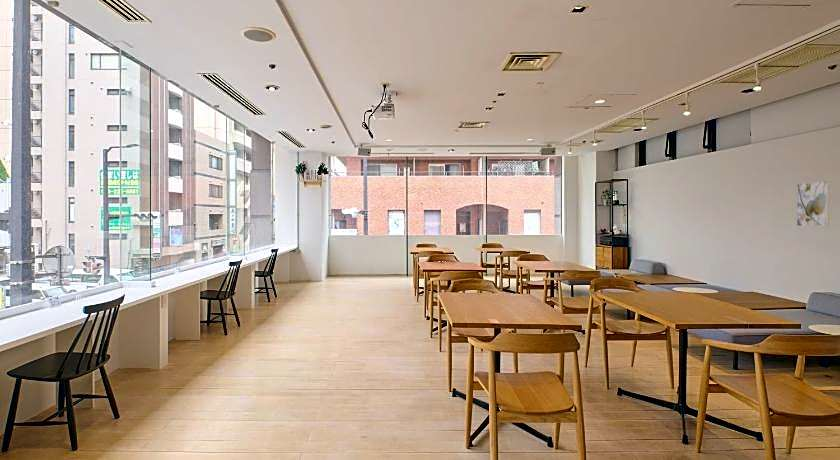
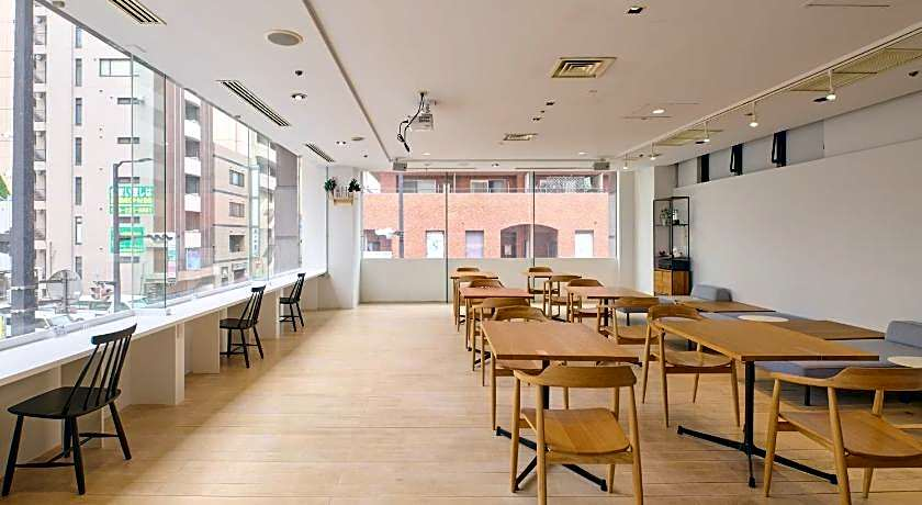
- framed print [796,180,830,227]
